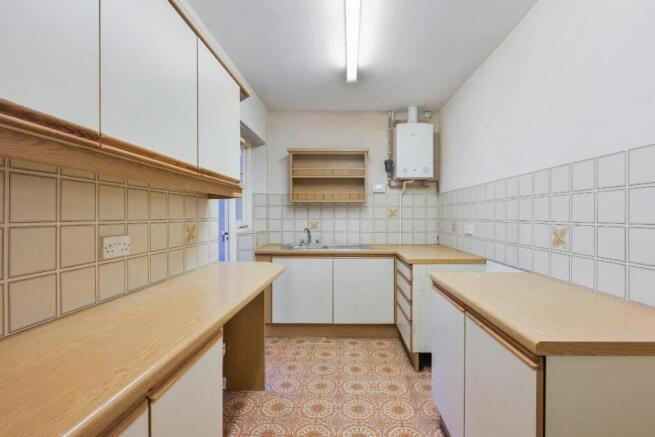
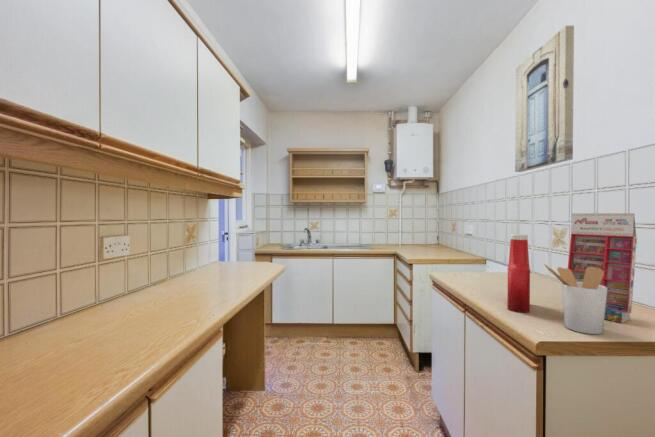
+ wall art [514,25,575,173]
+ soap bottle [506,233,531,314]
+ gift box [567,212,638,324]
+ utensil holder [543,263,607,335]
